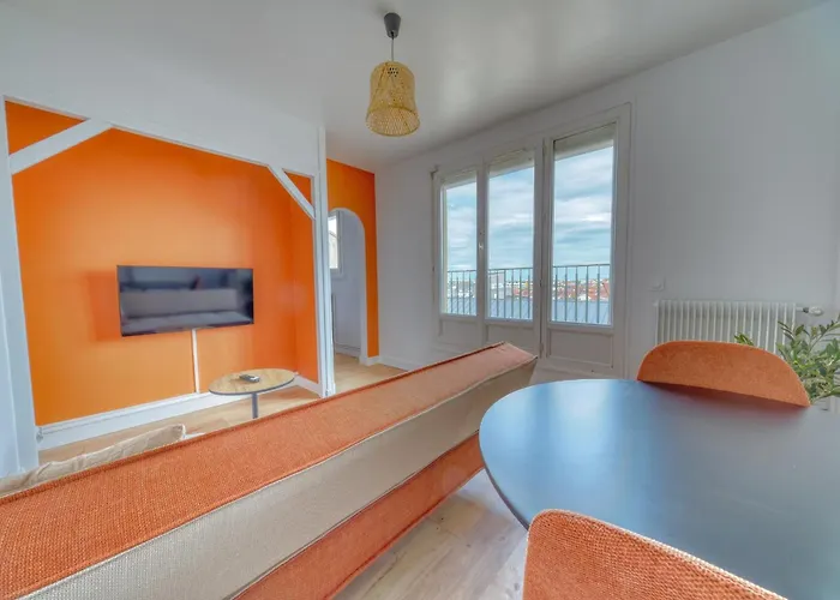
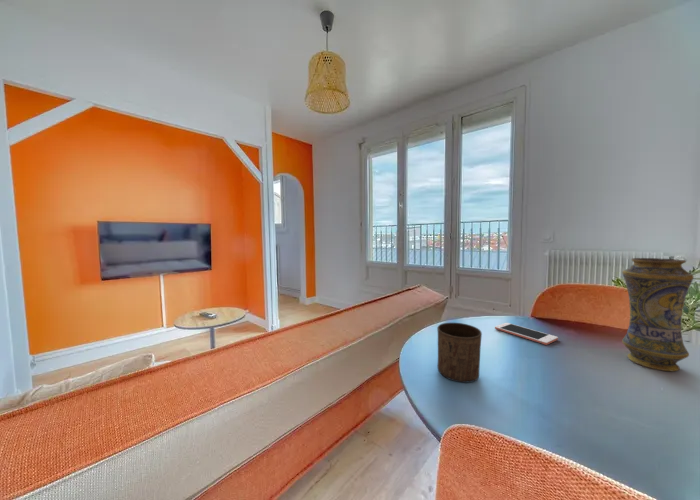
+ vase [621,257,695,372]
+ cell phone [494,322,559,346]
+ cup [436,322,483,384]
